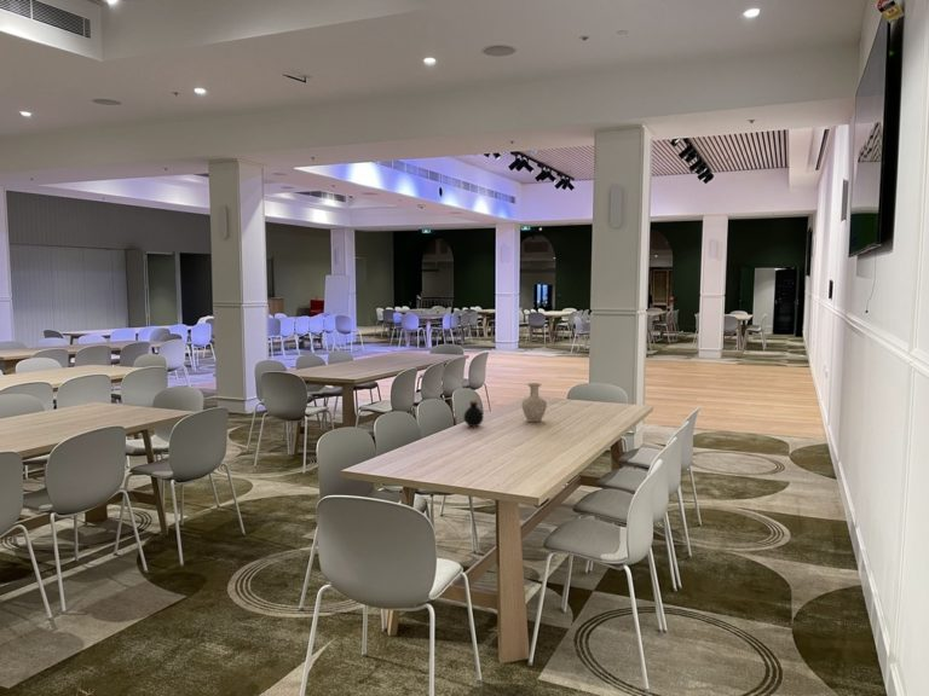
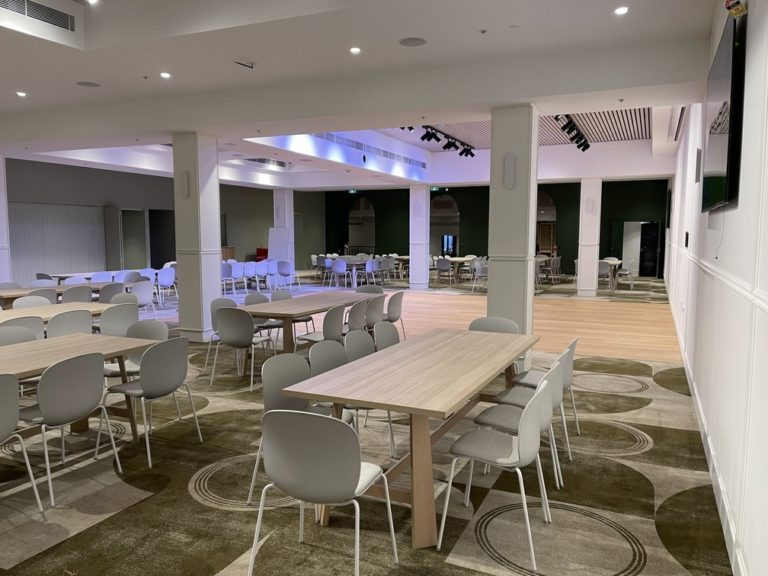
- bottle [462,399,485,428]
- vase [520,382,548,423]
